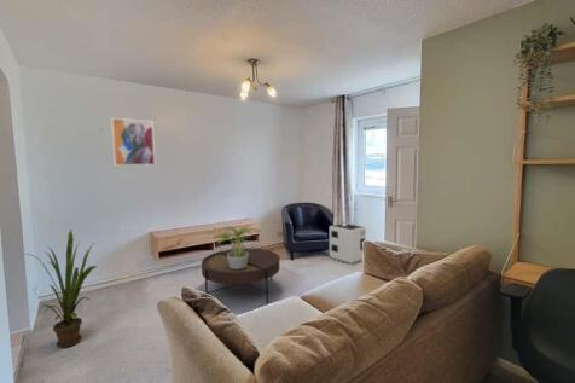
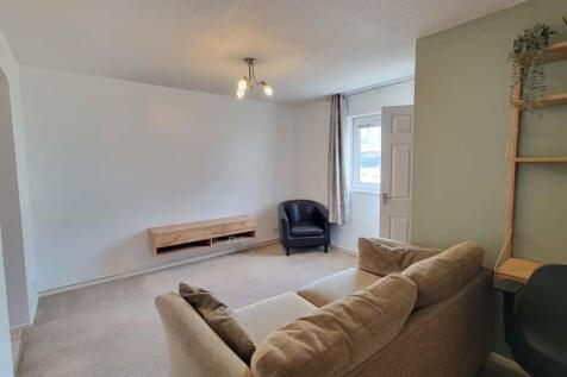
- coffee table [201,246,280,304]
- air purifier [329,224,367,265]
- house plant [22,228,98,349]
- wall art [110,117,156,167]
- potted plant [213,226,262,268]
